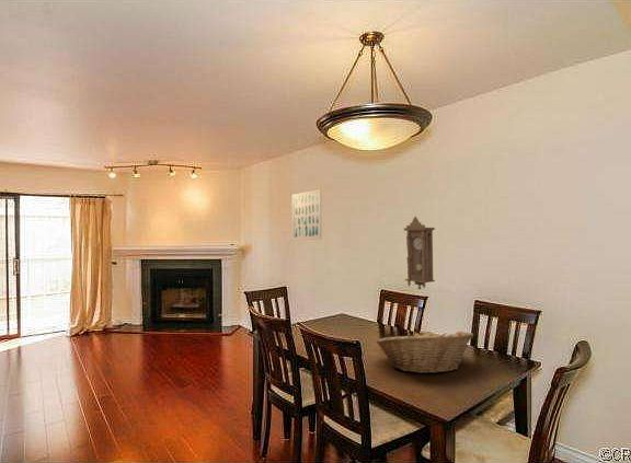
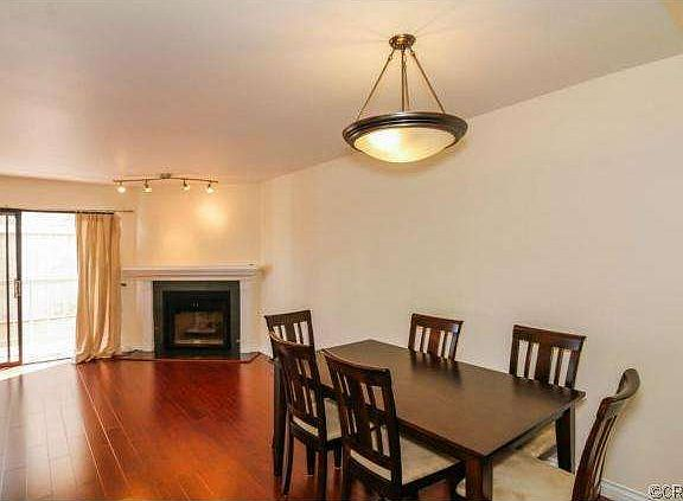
- wall art [291,188,322,241]
- pendulum clock [403,216,436,291]
- fruit basket [376,327,474,374]
